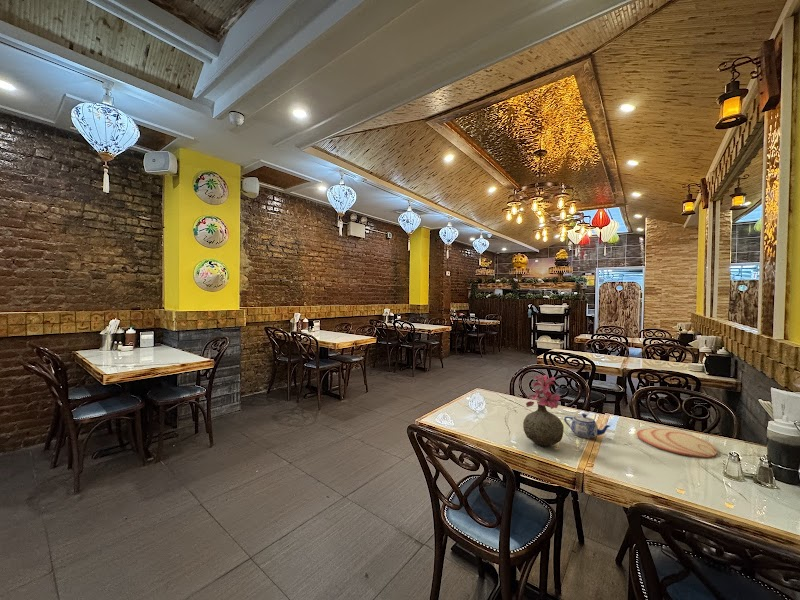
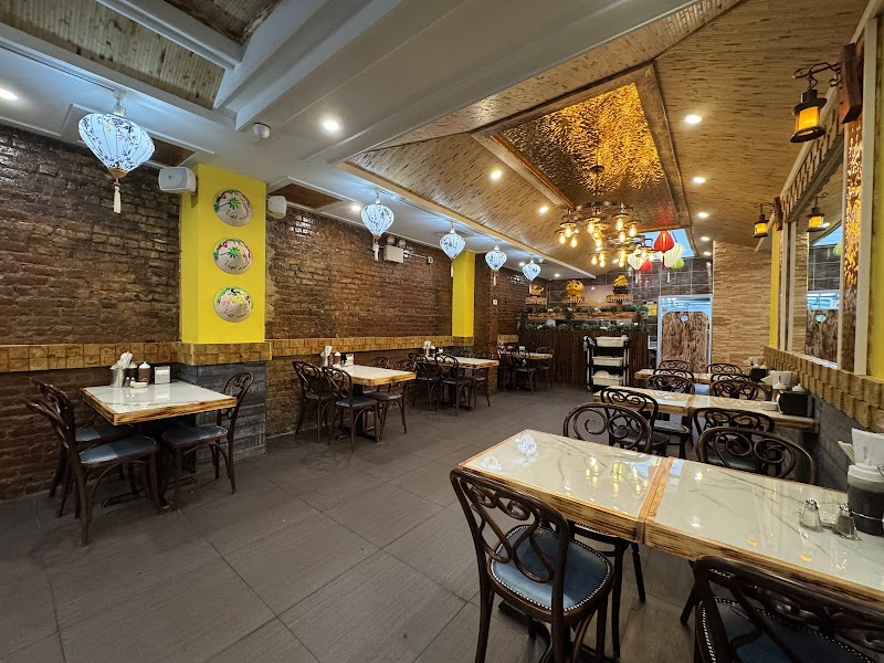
- teapot [563,413,611,439]
- plate [636,427,718,459]
- vase [522,374,565,448]
